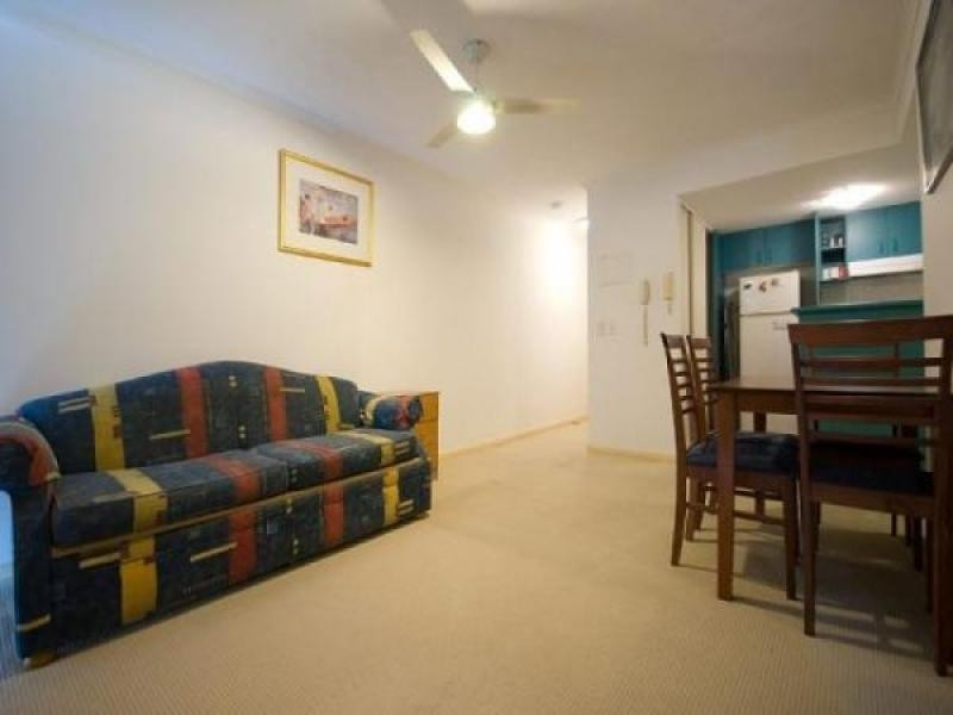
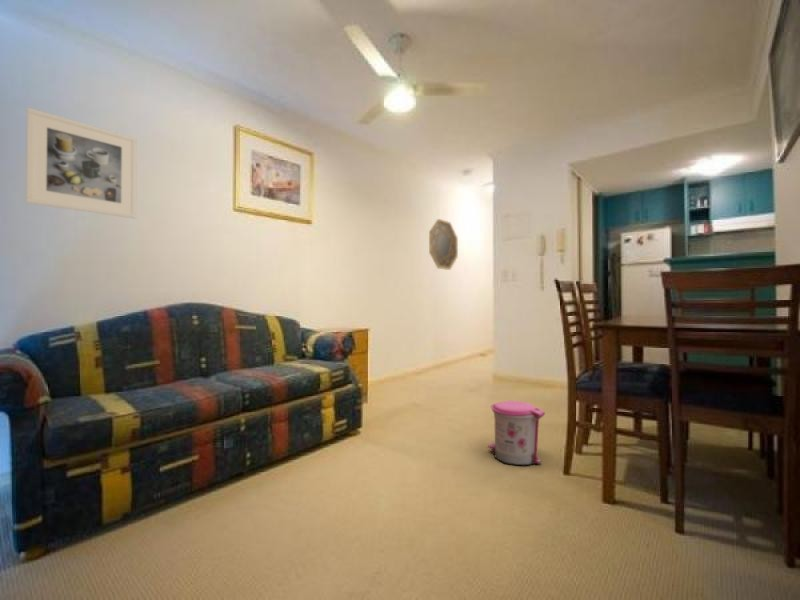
+ home mirror [428,218,459,271]
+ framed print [25,107,138,219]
+ trash can [487,400,546,466]
